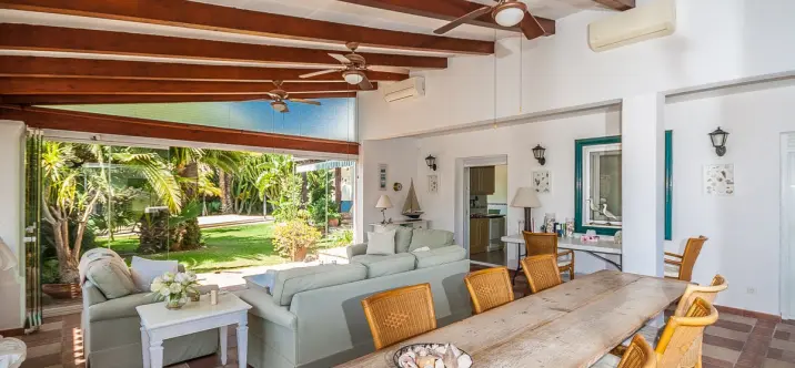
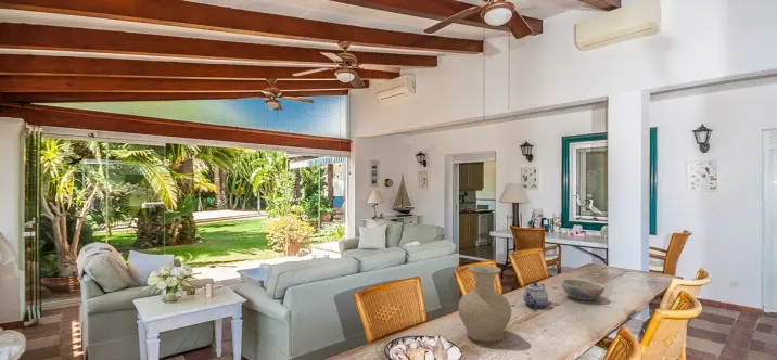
+ vase [457,265,513,343]
+ bowl [560,278,606,301]
+ teapot [522,281,549,309]
